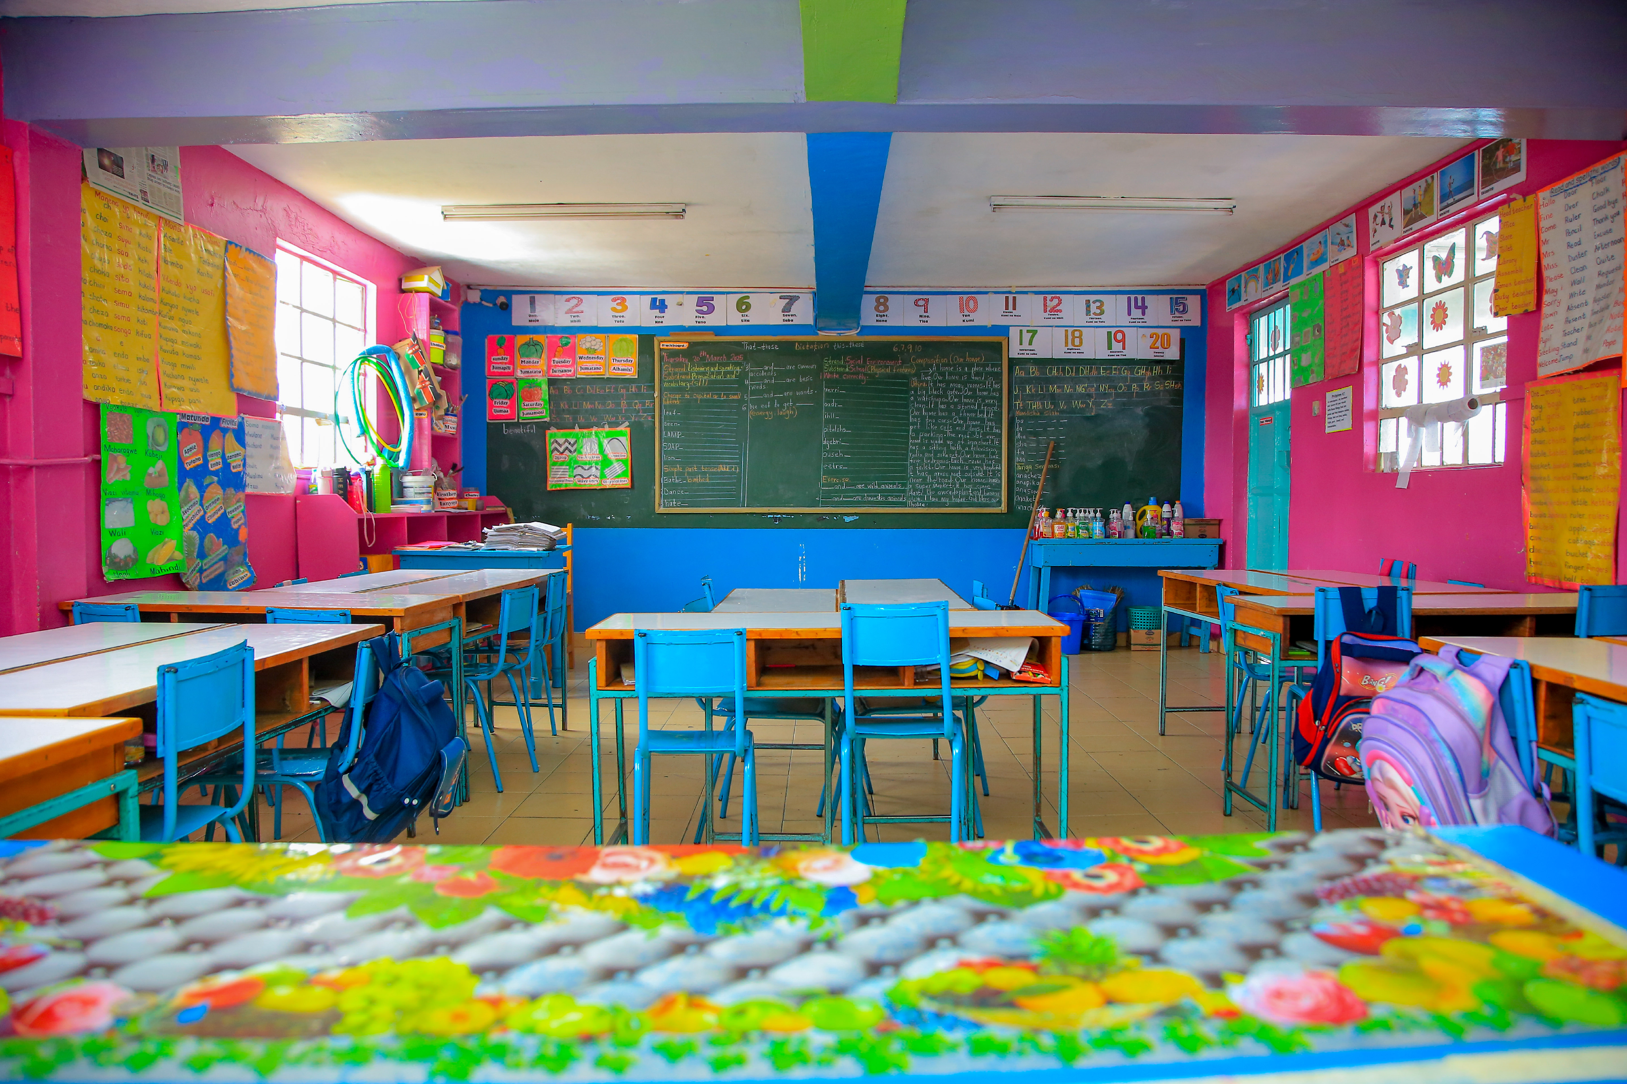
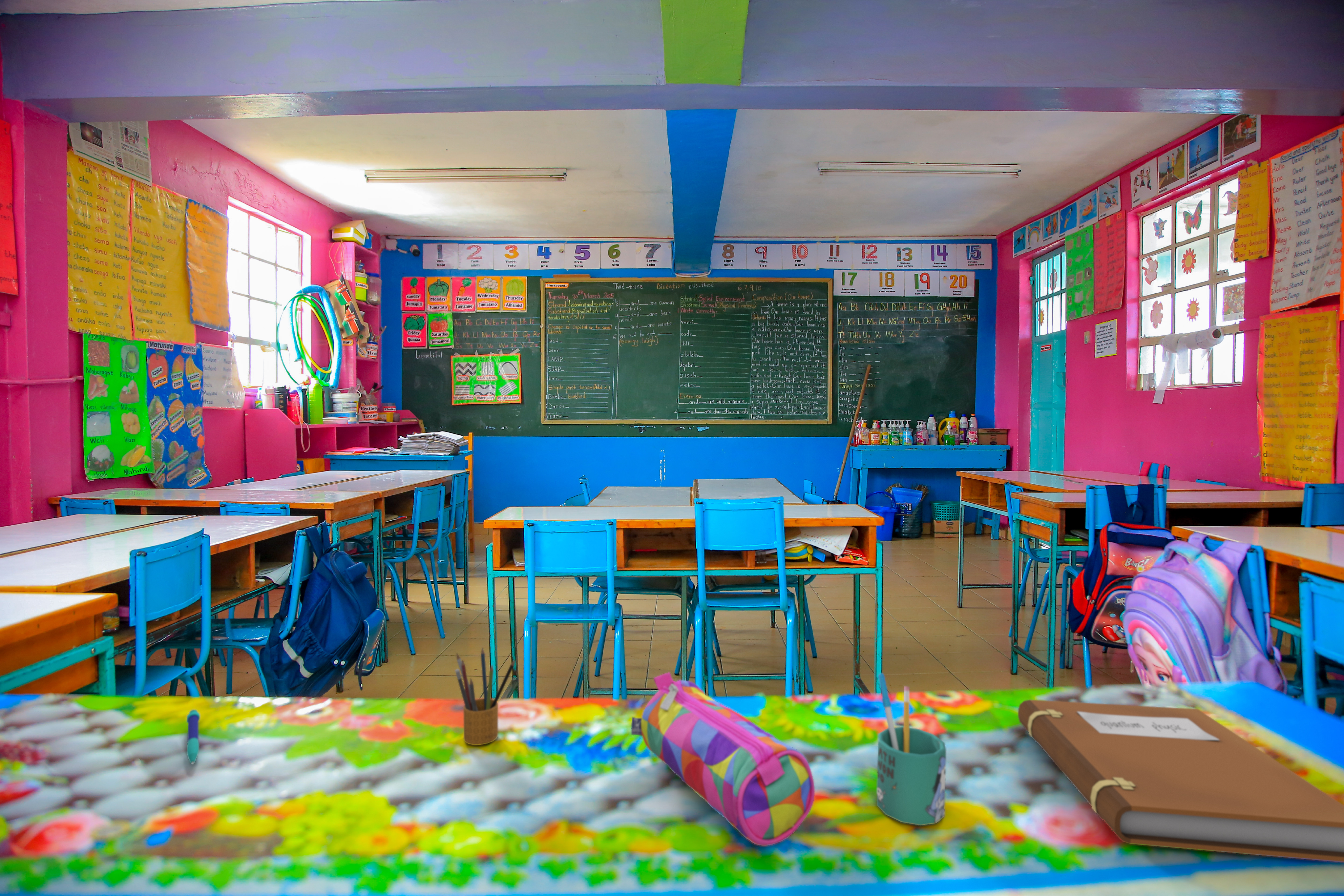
+ pencil case [631,672,815,846]
+ pencil box [455,647,515,745]
+ mug [876,673,946,826]
+ pen [186,709,200,765]
+ notebook [1018,699,1344,863]
